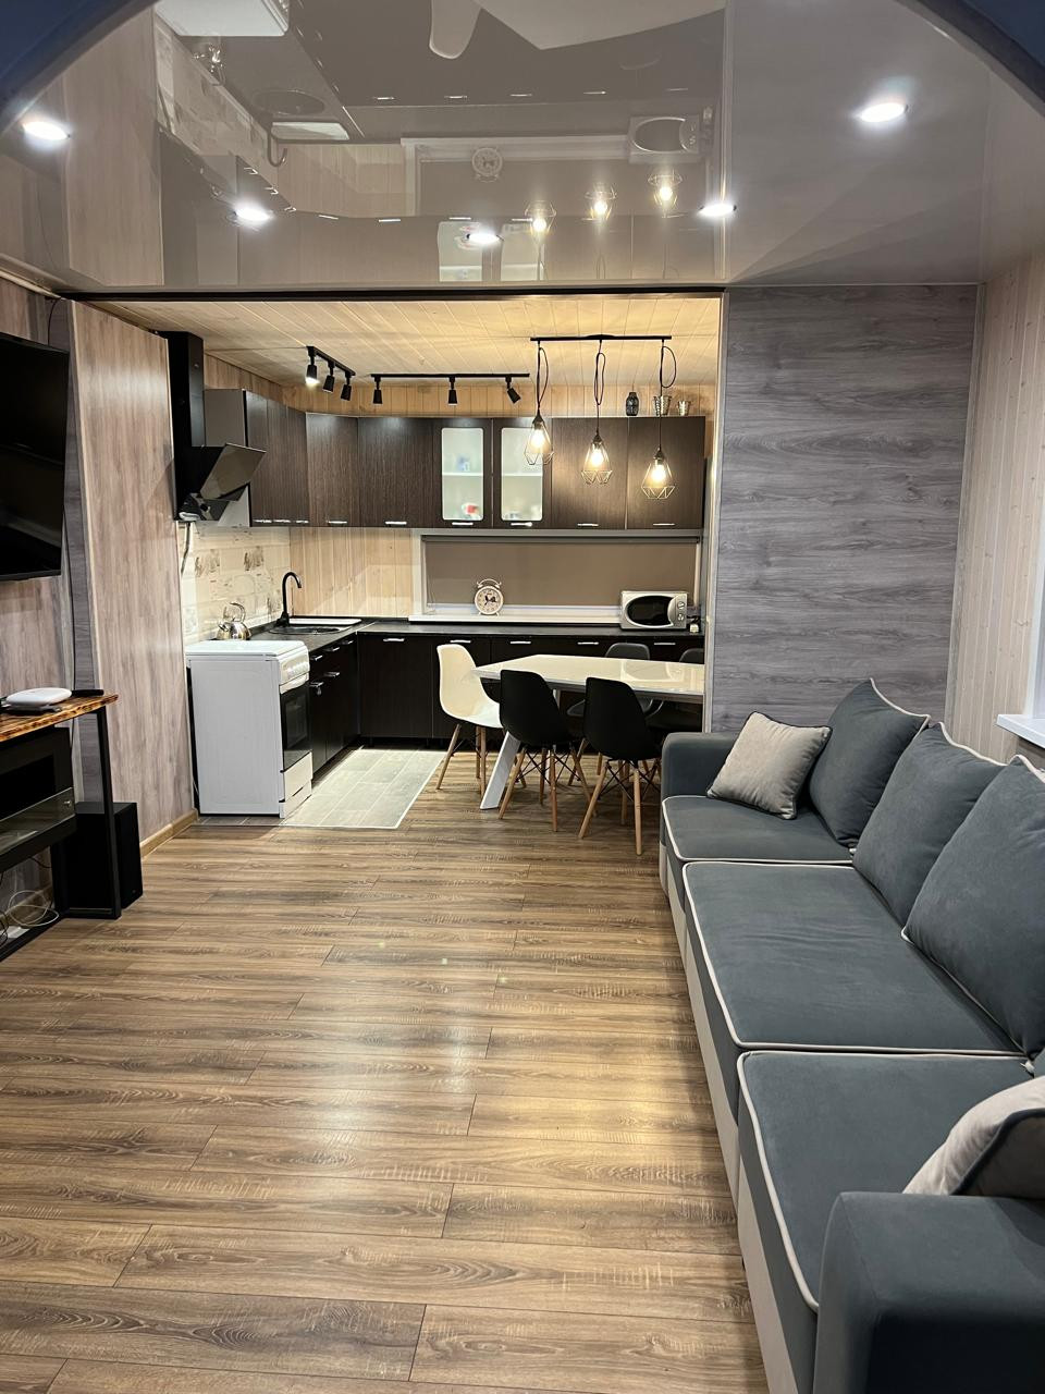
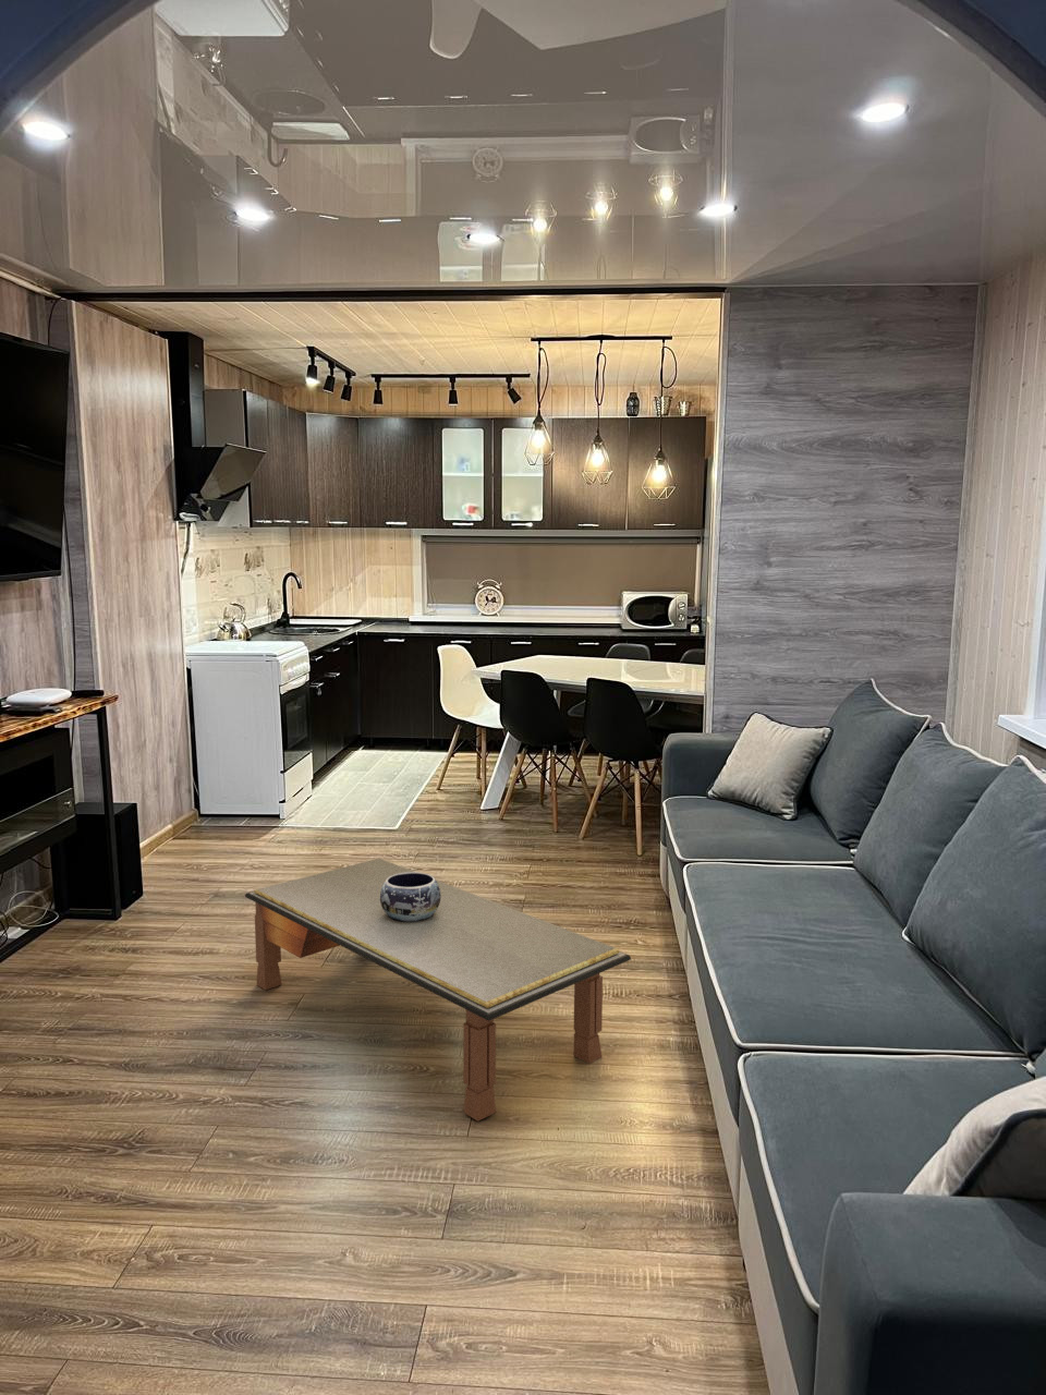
+ decorative bowl [380,871,442,922]
+ coffee table [244,858,632,1123]
